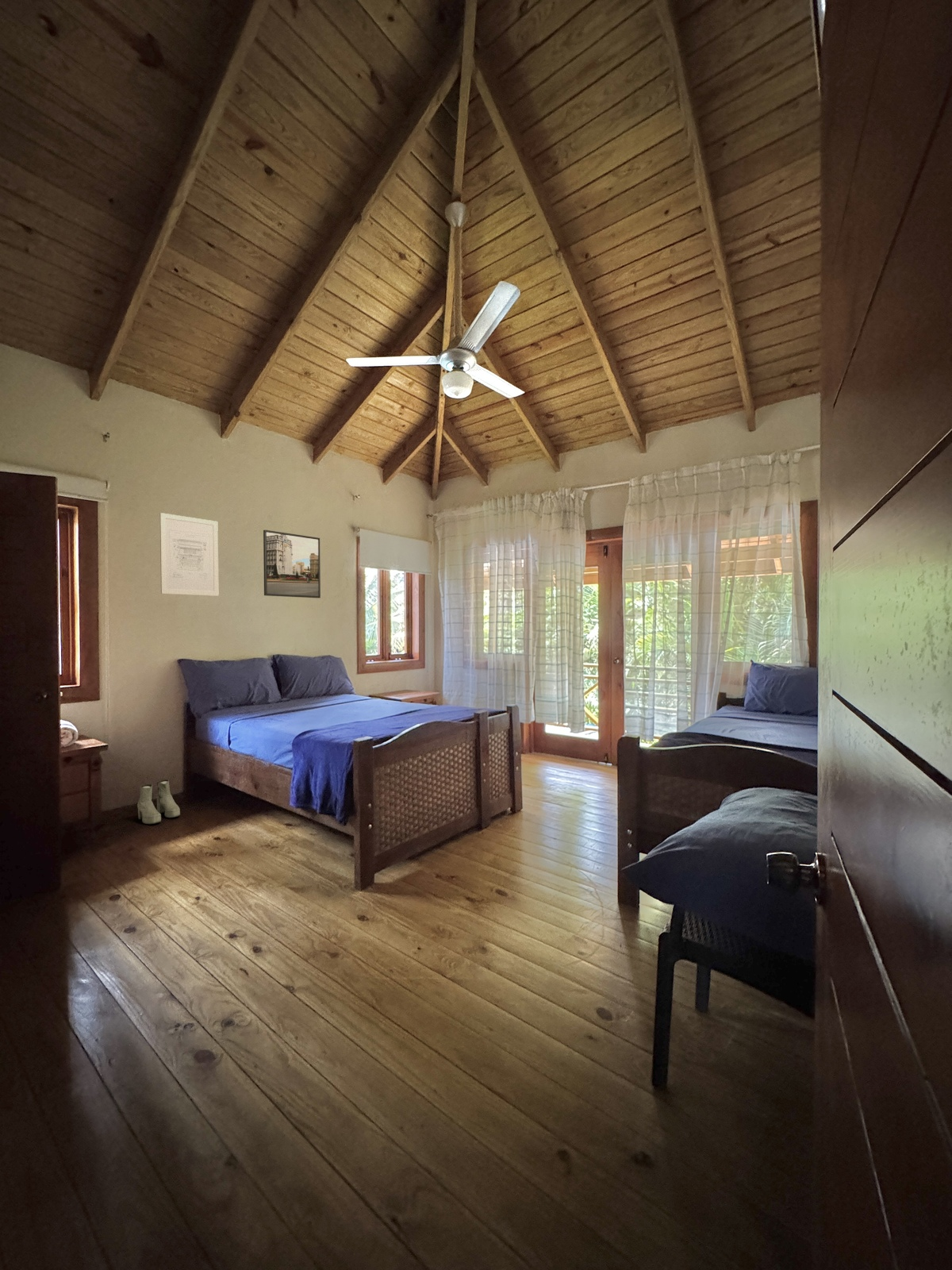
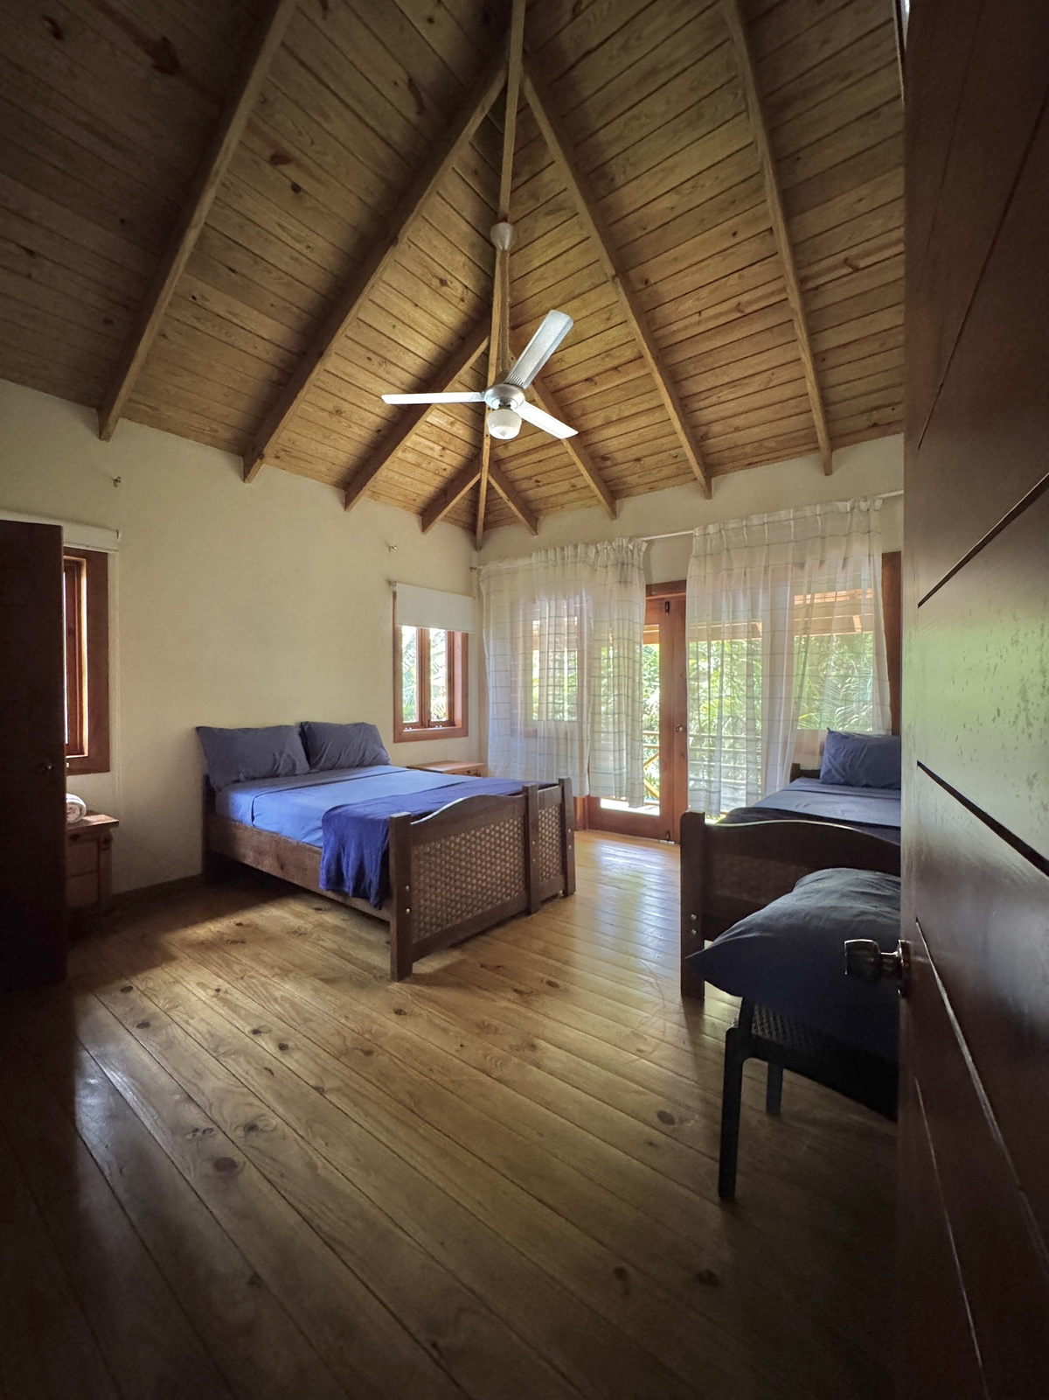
- wall art [159,512,219,597]
- boots [136,779,181,825]
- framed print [263,529,321,598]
